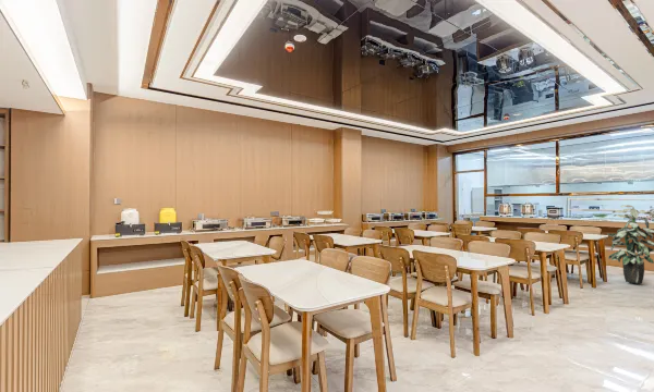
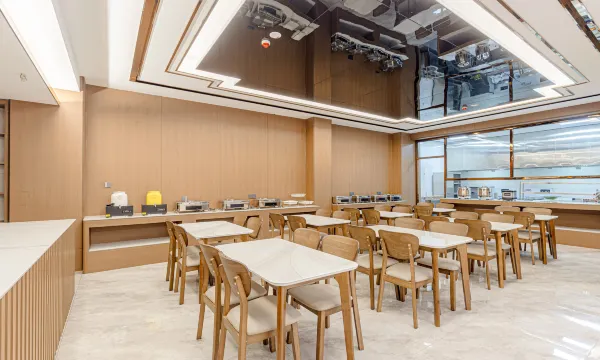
- indoor plant [607,204,654,285]
